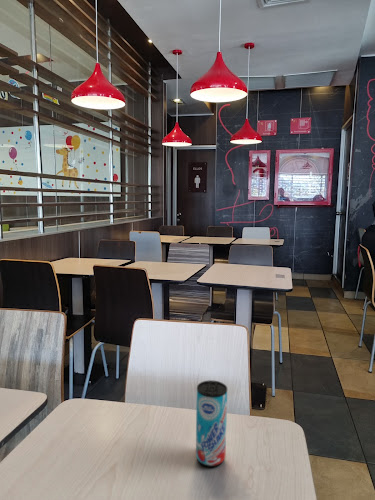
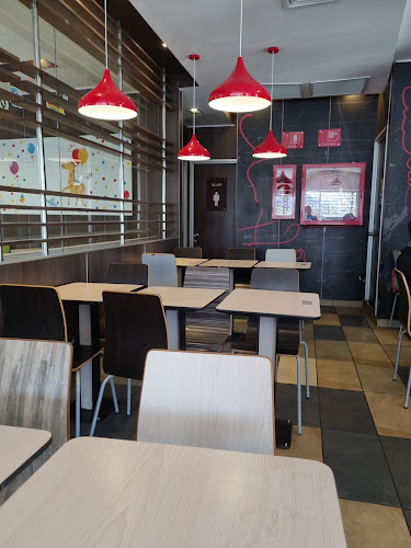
- beverage can [195,379,228,468]
